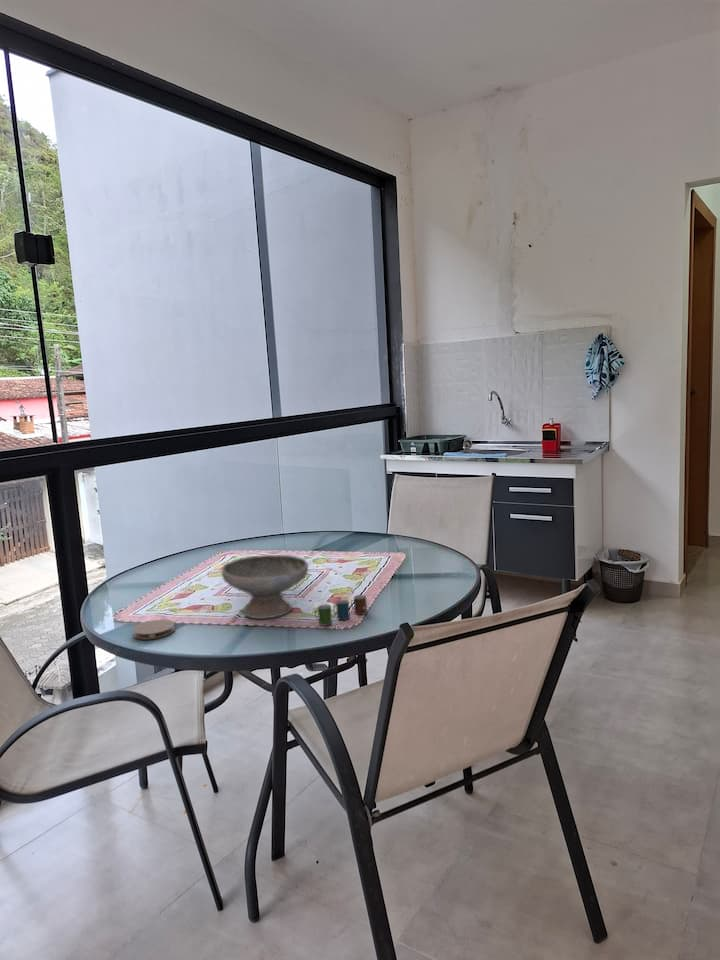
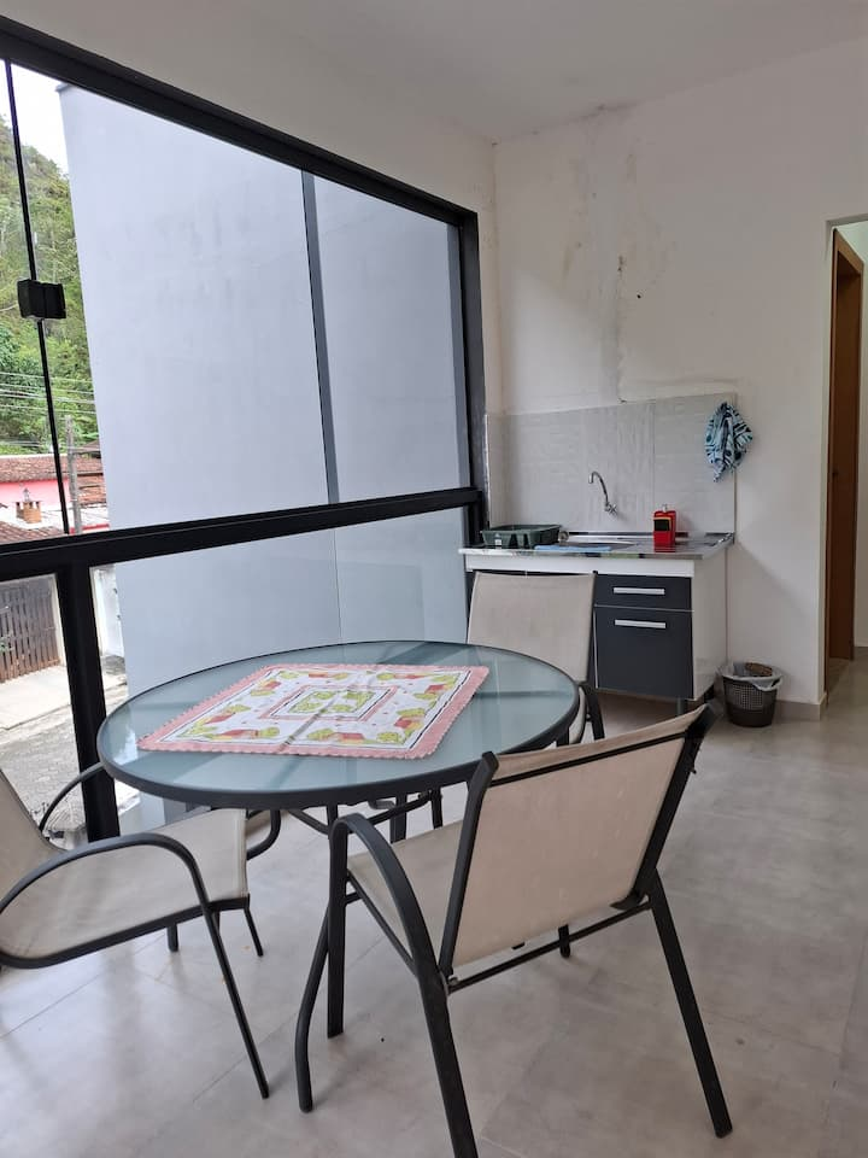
- bowl [221,554,309,620]
- cup [314,594,368,626]
- coaster [132,618,176,641]
